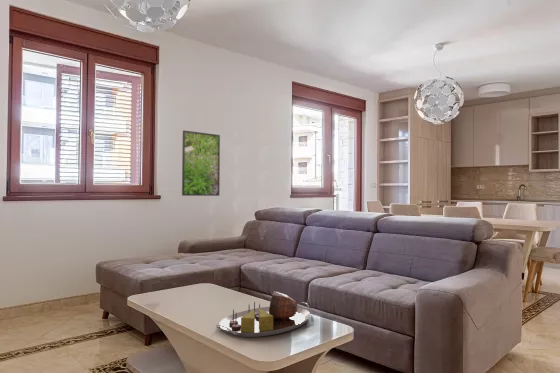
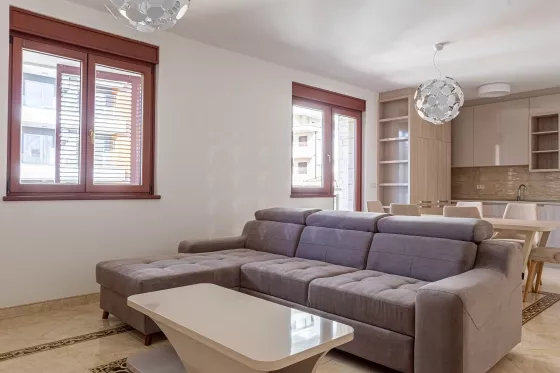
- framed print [181,129,221,197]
- serving tray [215,290,311,338]
